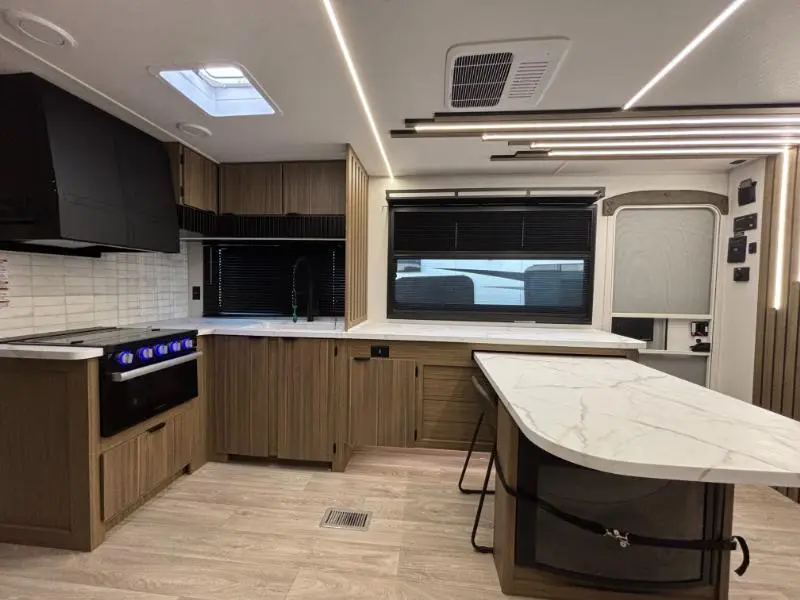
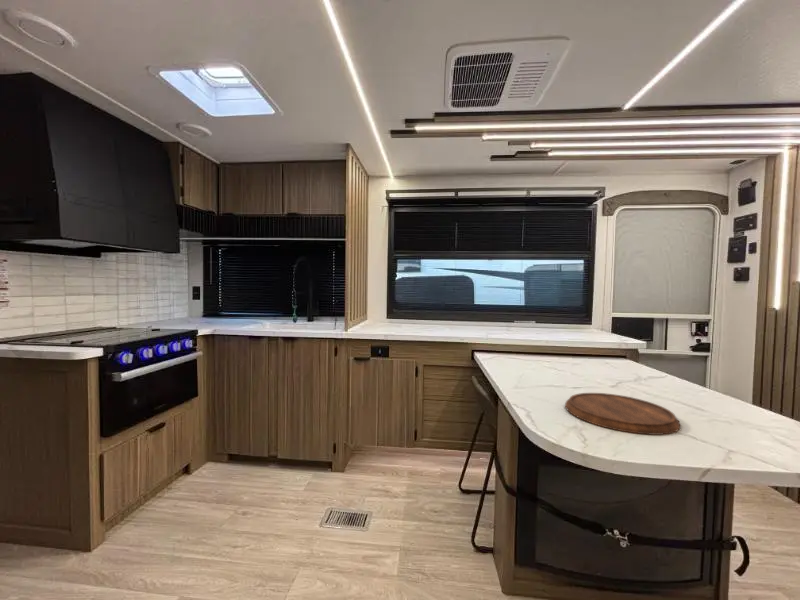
+ cutting board [564,392,681,436]
